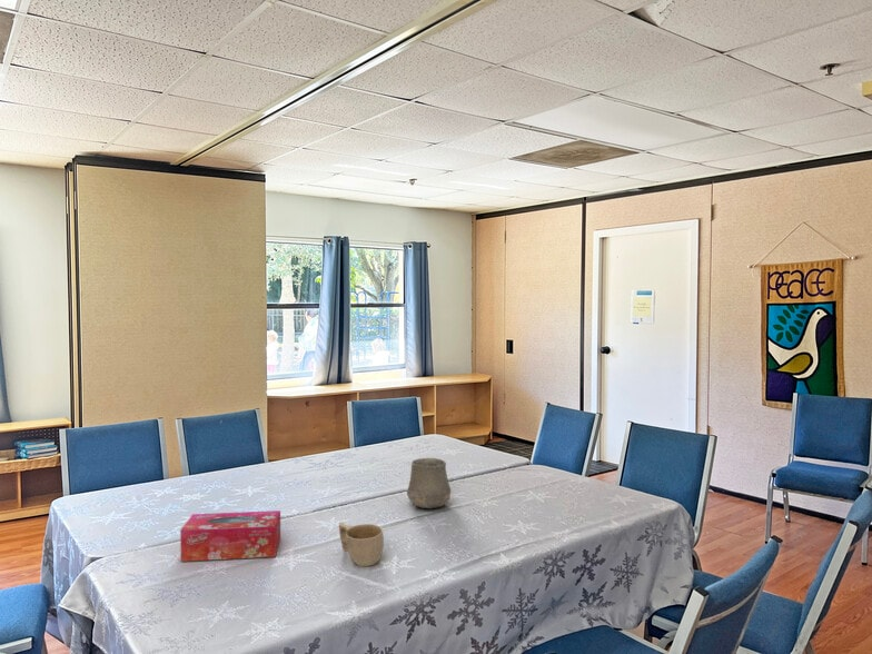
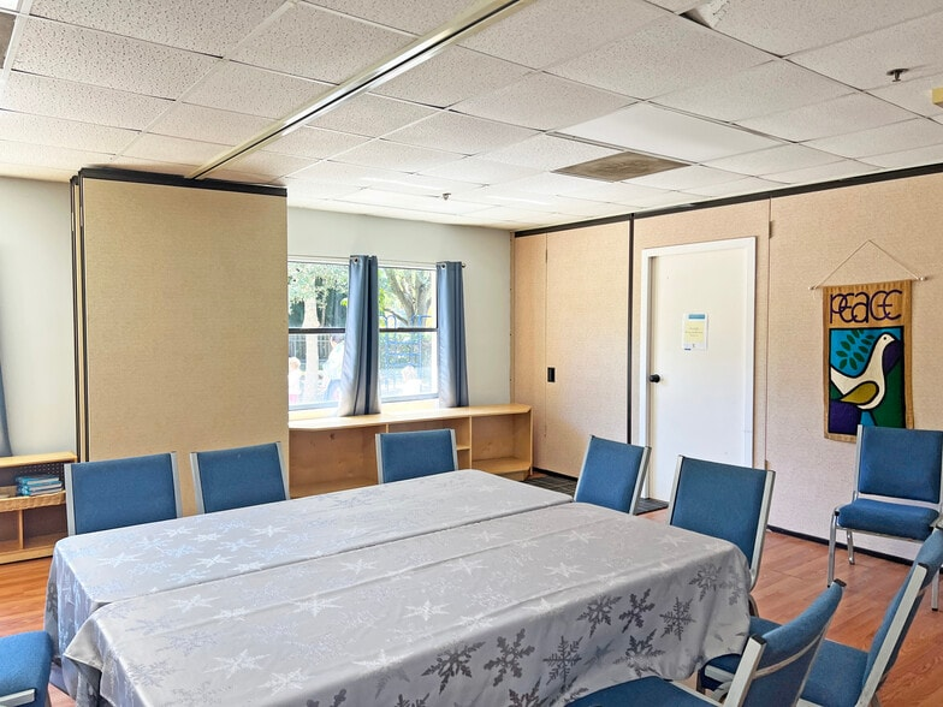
- ceramic cup [406,457,452,509]
- cup [338,522,385,567]
- tissue box [179,509,281,563]
